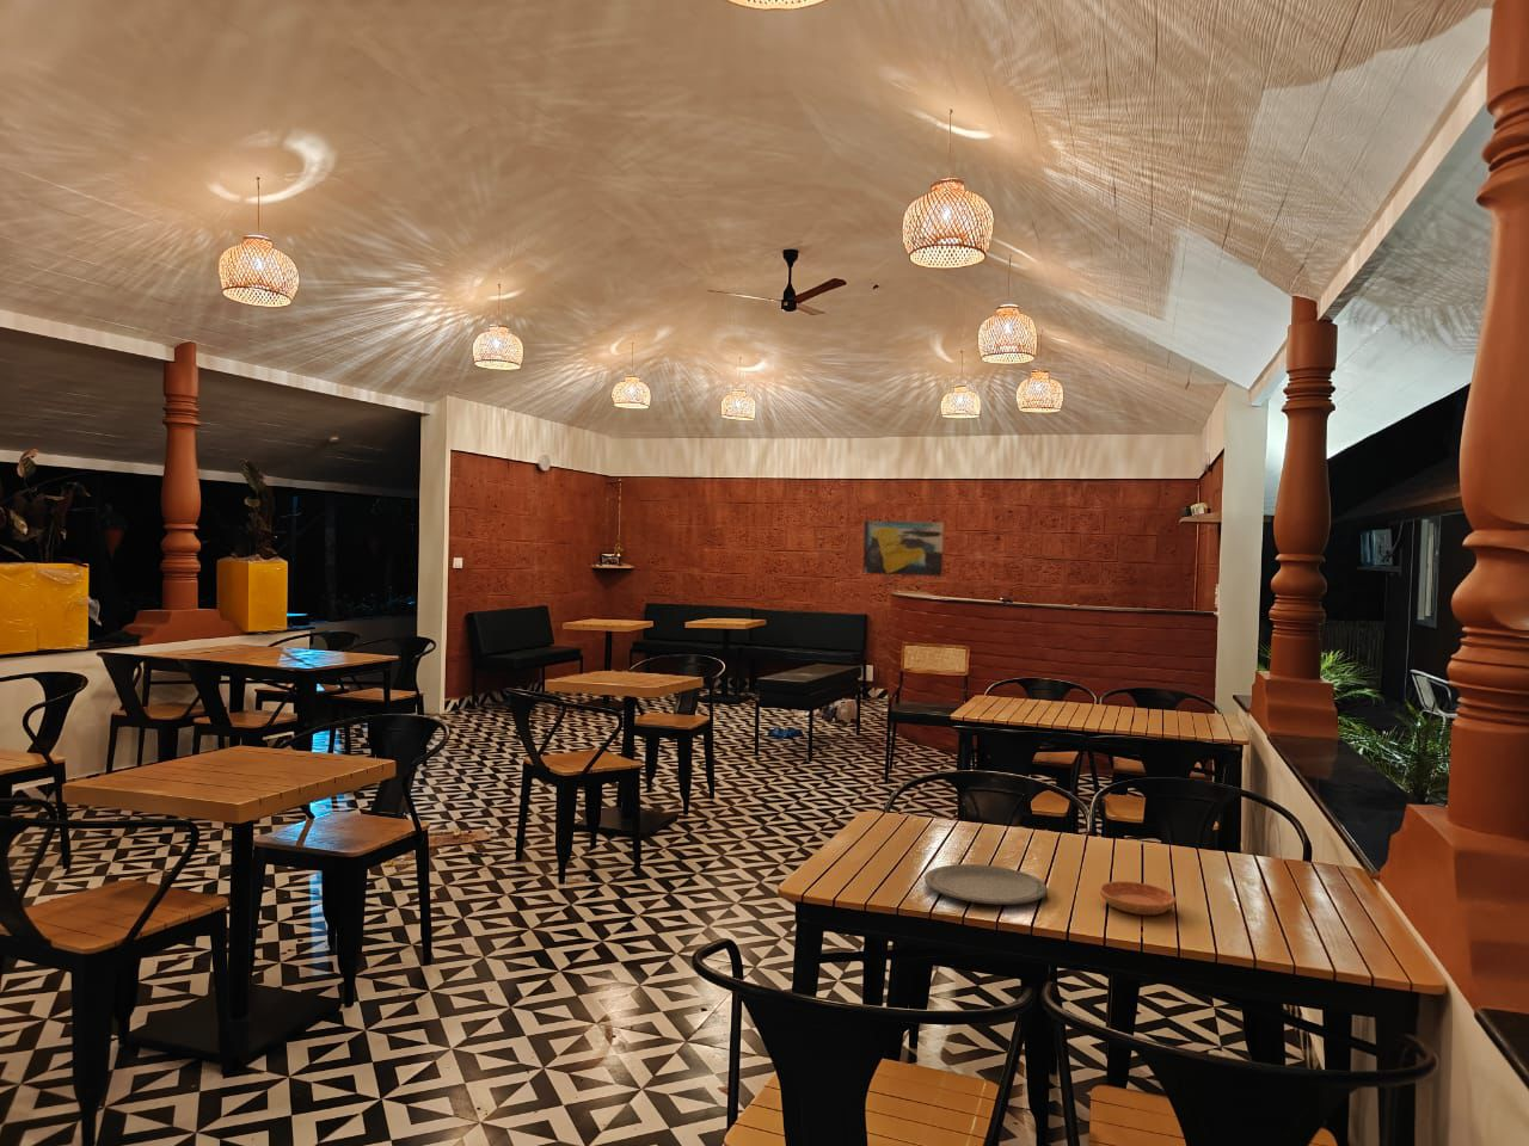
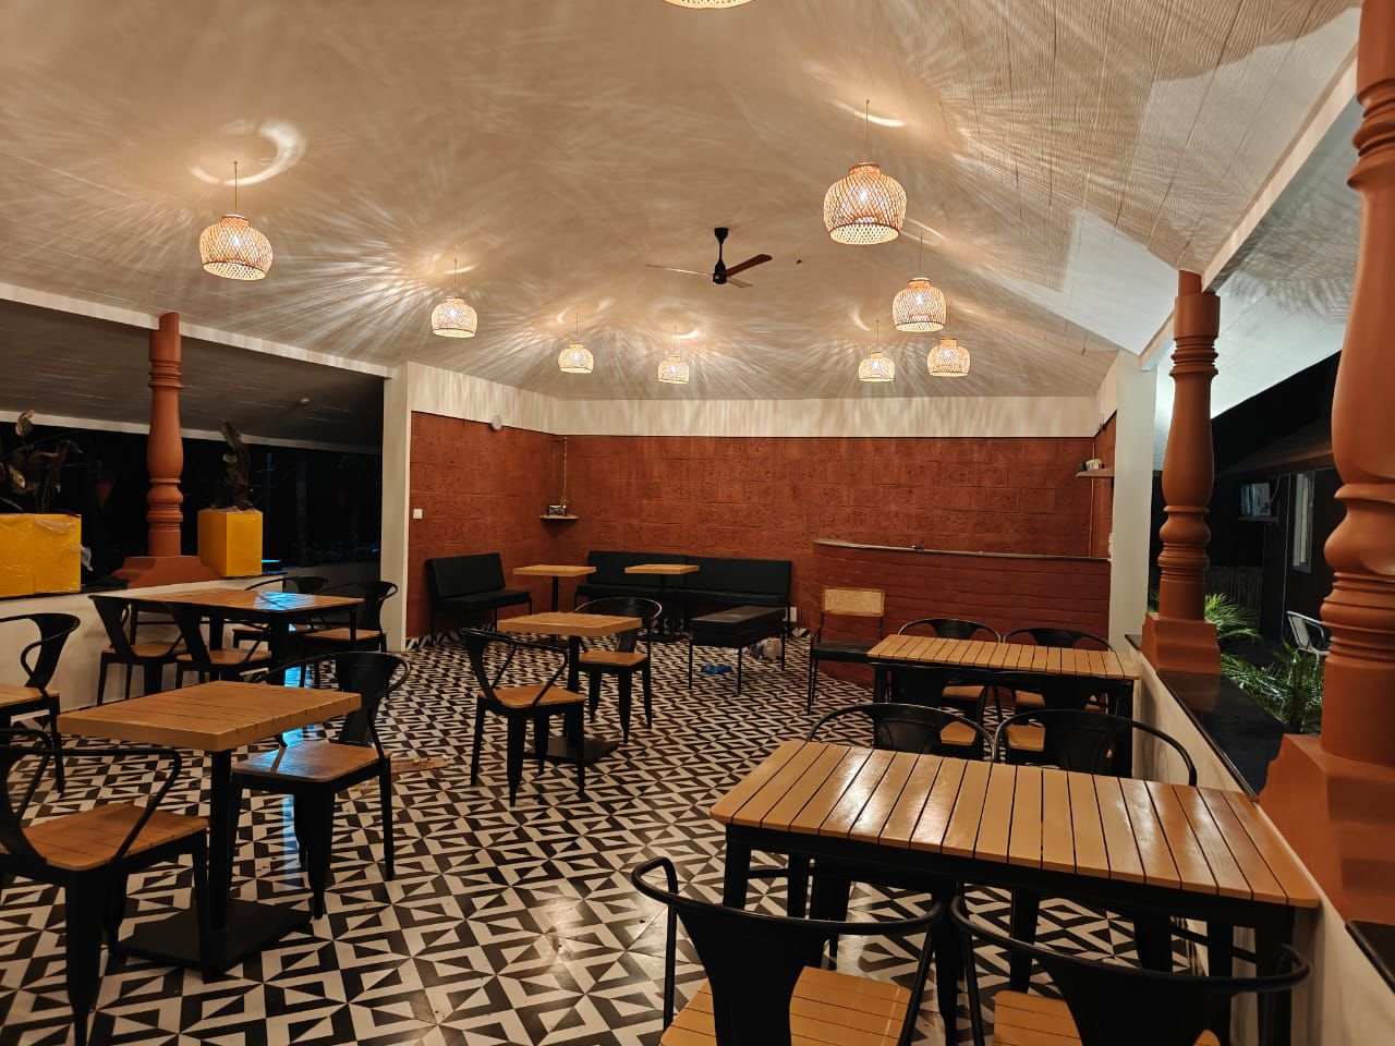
- saucer [1099,880,1176,916]
- plate [923,863,1049,906]
- wall art [862,520,945,578]
